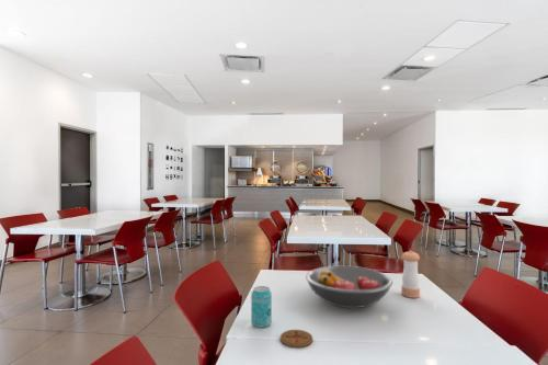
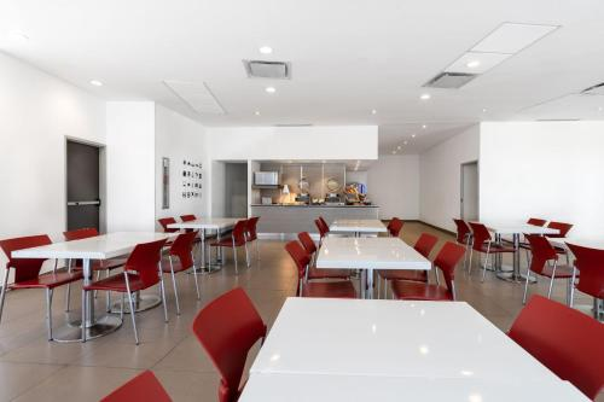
- beverage can [250,285,273,329]
- pepper shaker [400,250,421,299]
- coaster [279,329,313,349]
- fruit bowl [305,265,393,309]
